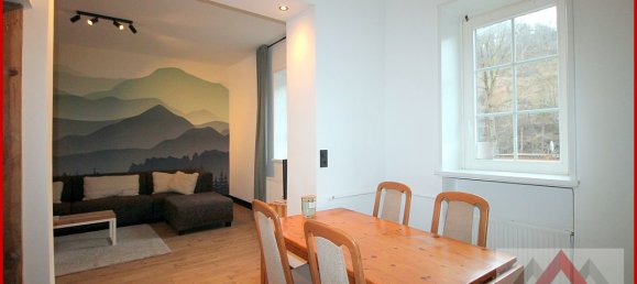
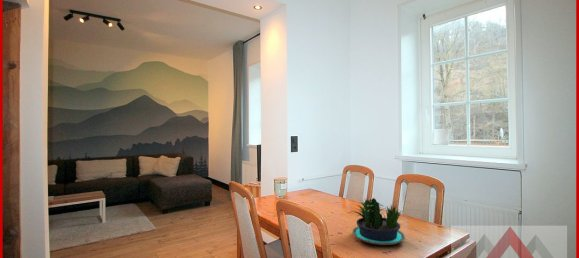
+ potted plant [351,197,406,246]
